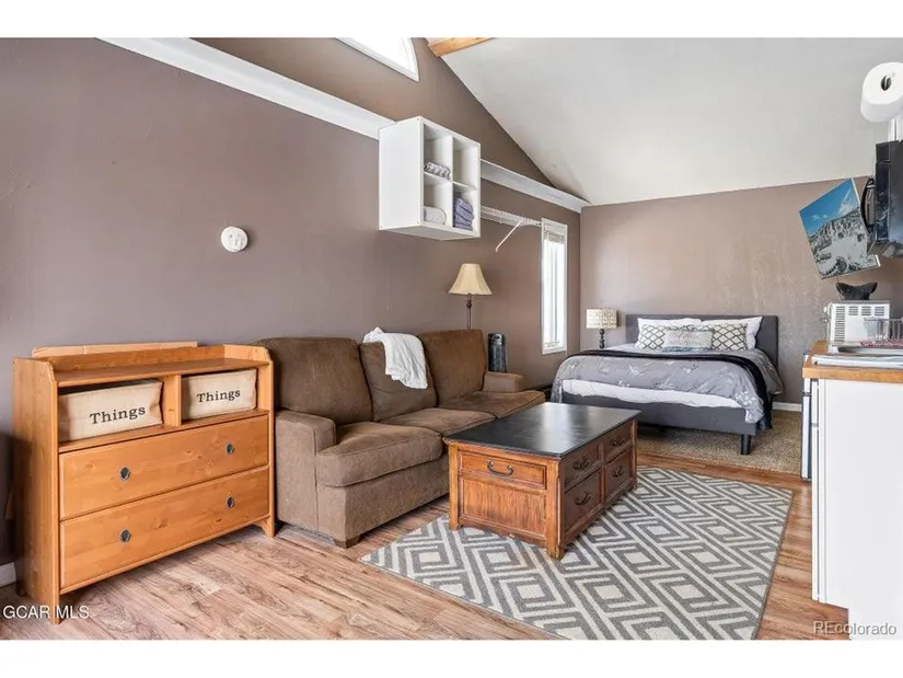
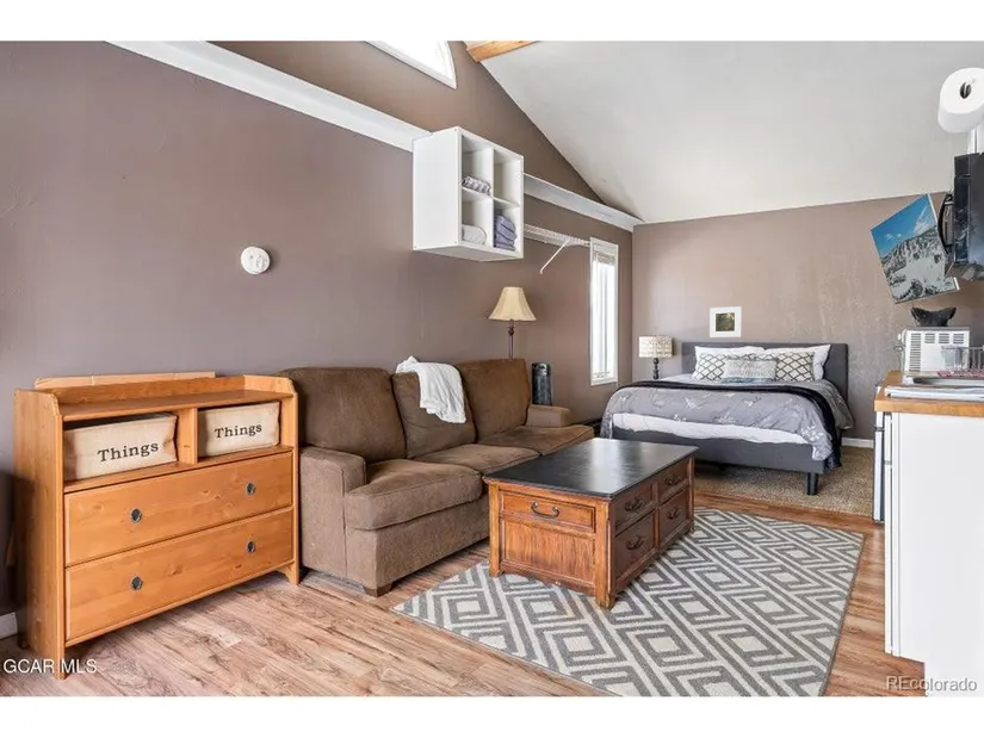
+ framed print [708,305,742,339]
